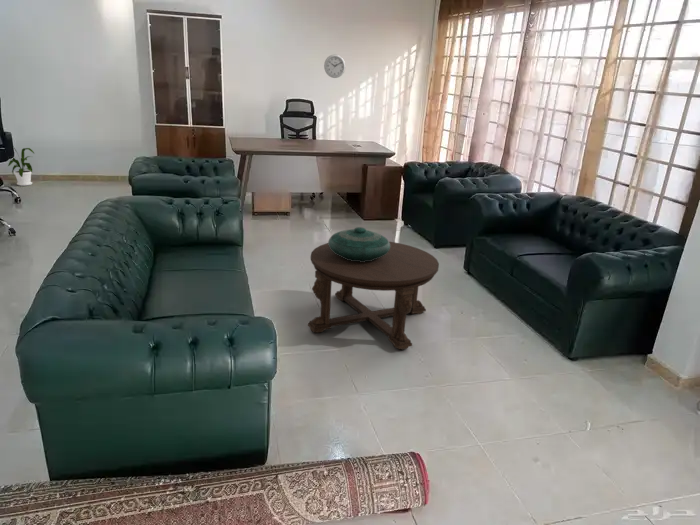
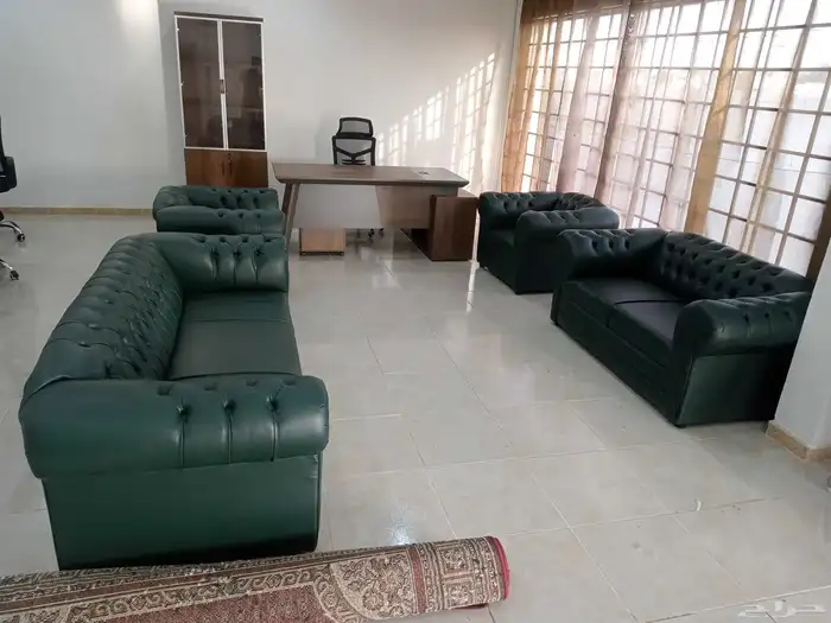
- wall clock [323,53,346,79]
- decorative bowl [327,226,390,262]
- coffee table [307,241,440,351]
- house plant [7,147,35,187]
